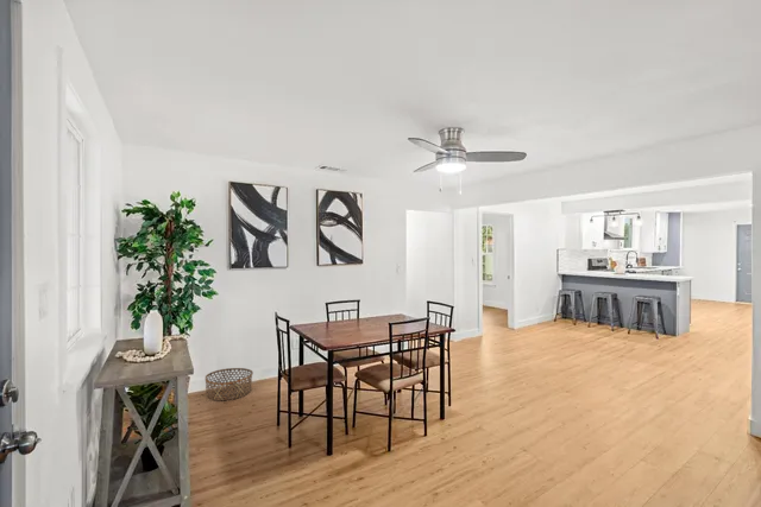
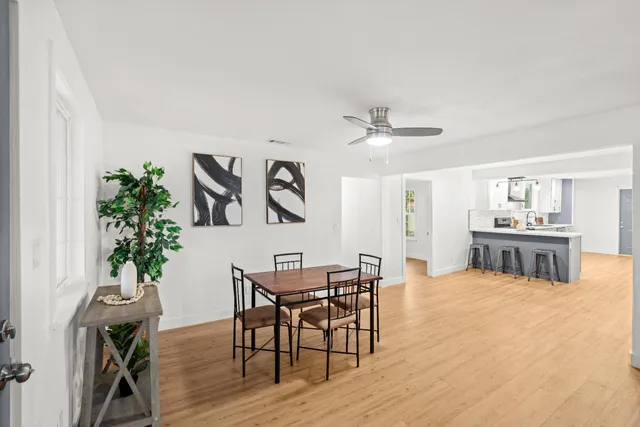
- basket [205,367,254,401]
